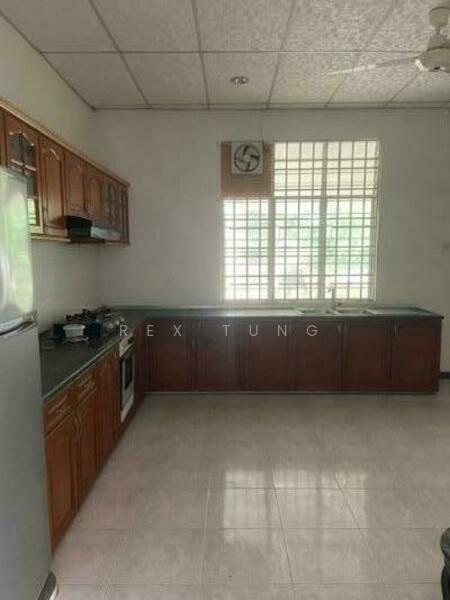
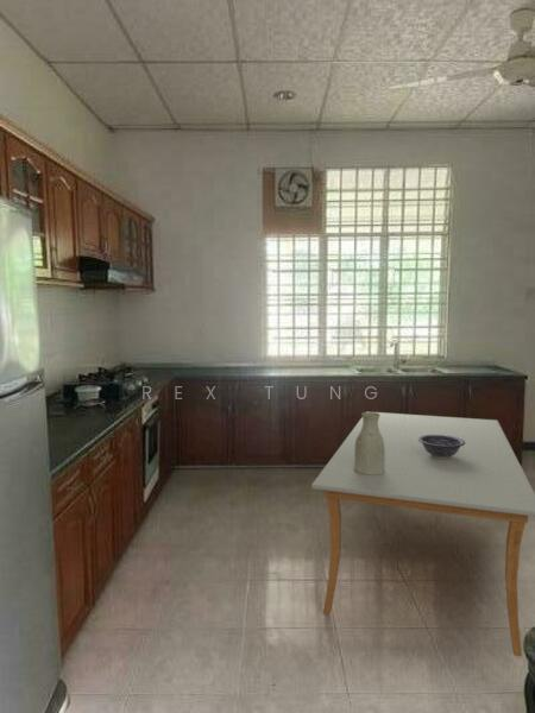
+ decorative bowl [418,435,465,459]
+ dining table [310,411,535,657]
+ ceramic pitcher [354,411,385,475]
